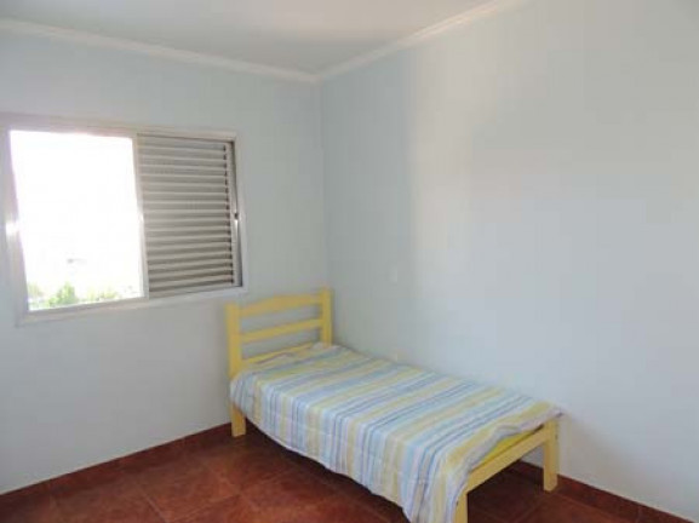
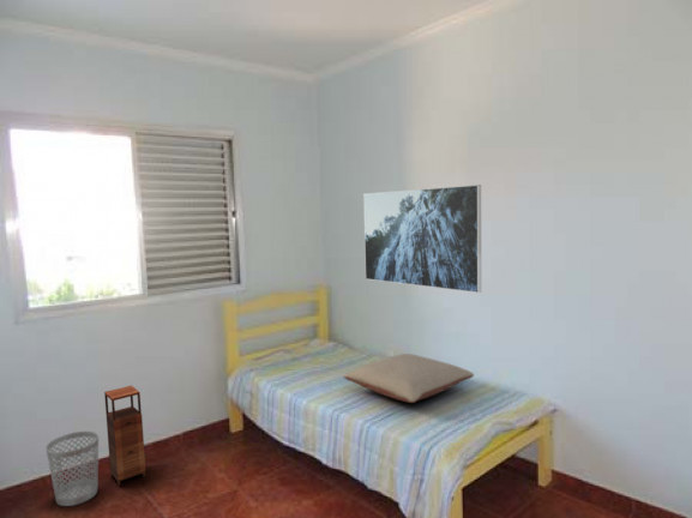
+ storage cabinet [103,385,146,488]
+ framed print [362,183,482,294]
+ pillow [342,353,475,404]
+ wastebasket [44,430,100,507]
